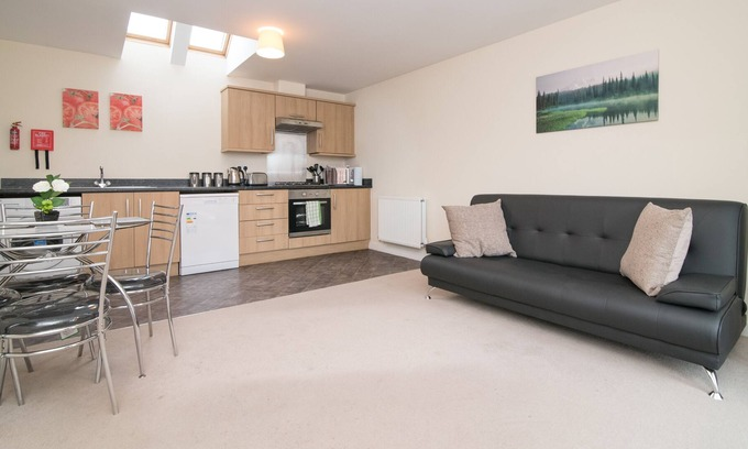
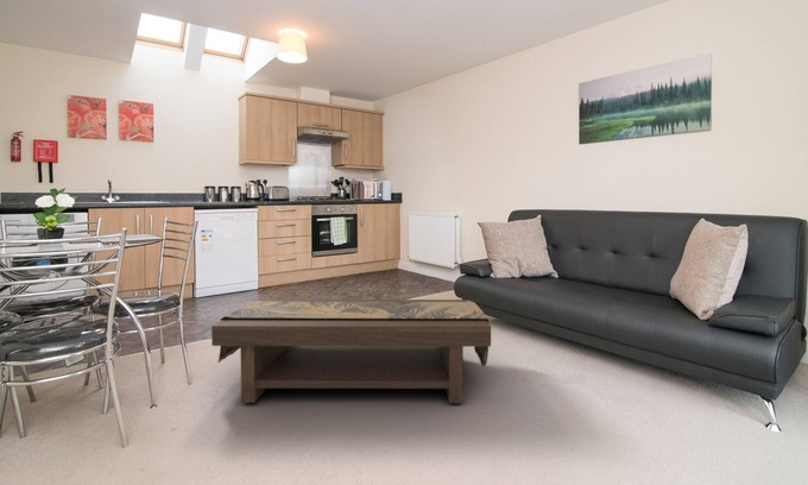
+ coffee table [210,298,492,404]
